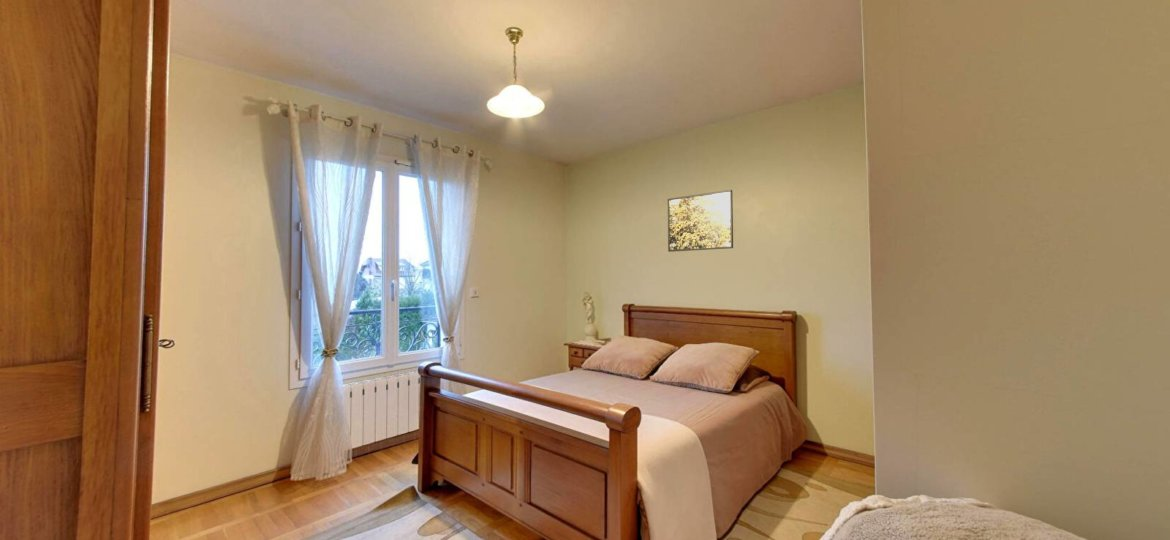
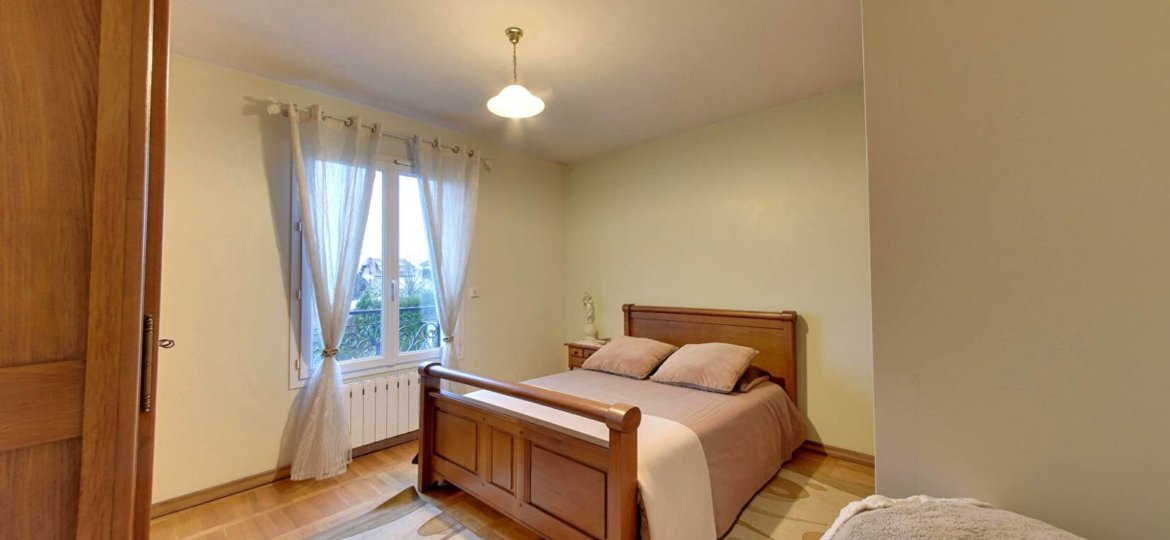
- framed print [667,189,734,253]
